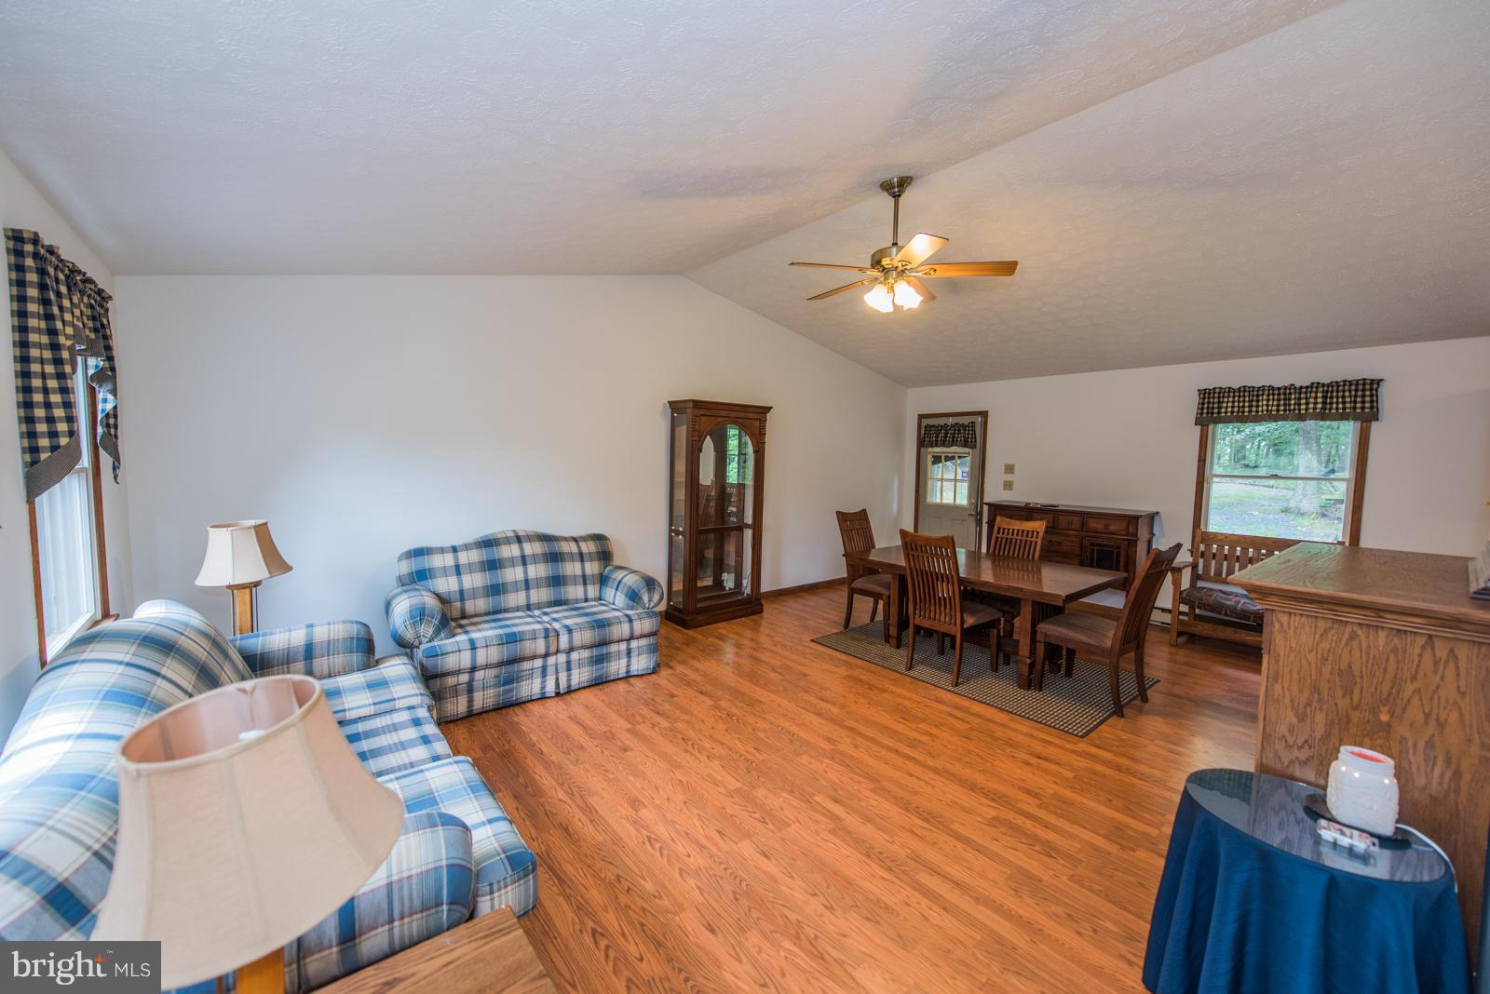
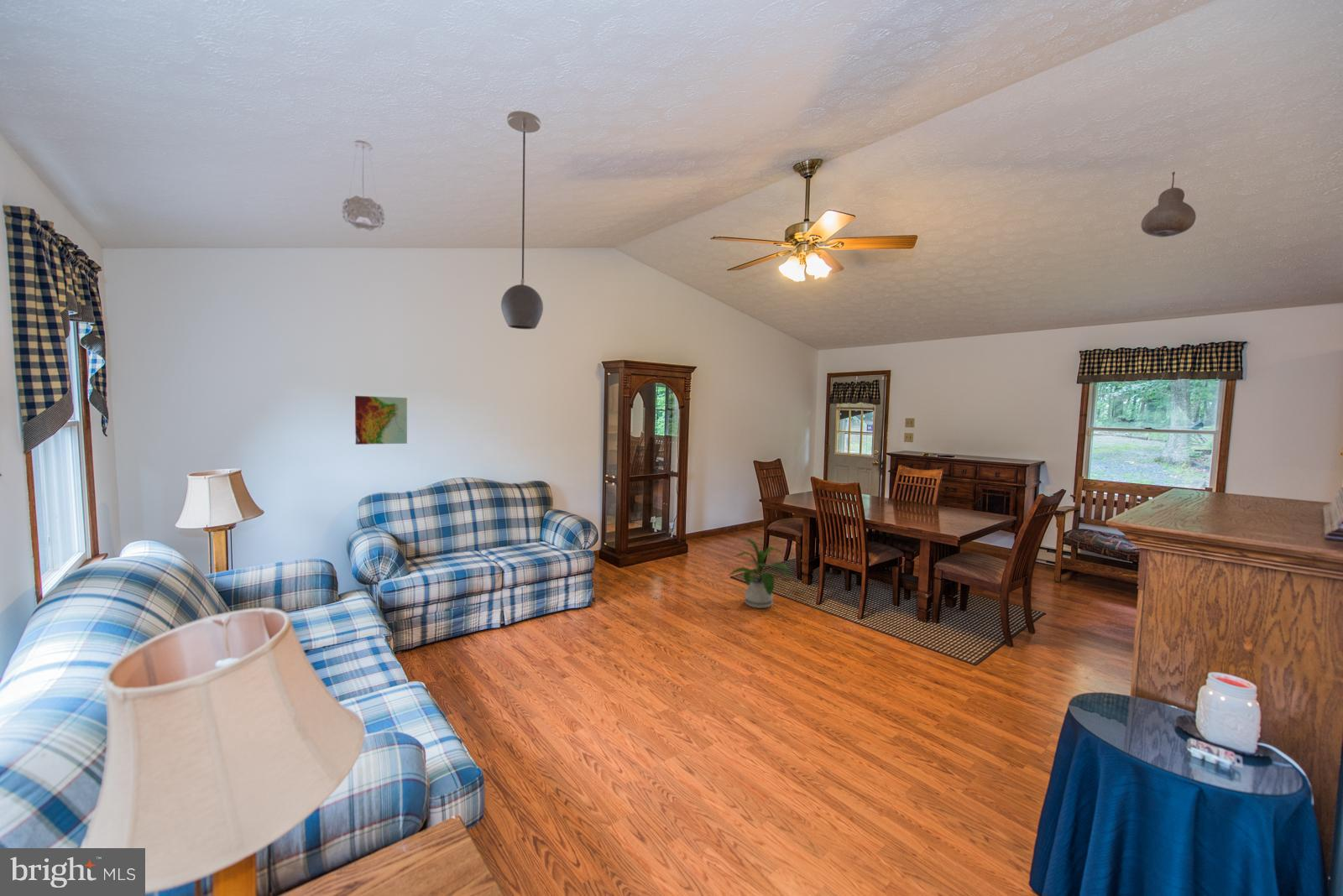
+ topographical map [354,395,408,445]
+ pendant light [1140,171,1197,238]
+ pendant light [341,139,386,232]
+ light fixture [500,110,544,330]
+ house plant [726,536,796,609]
